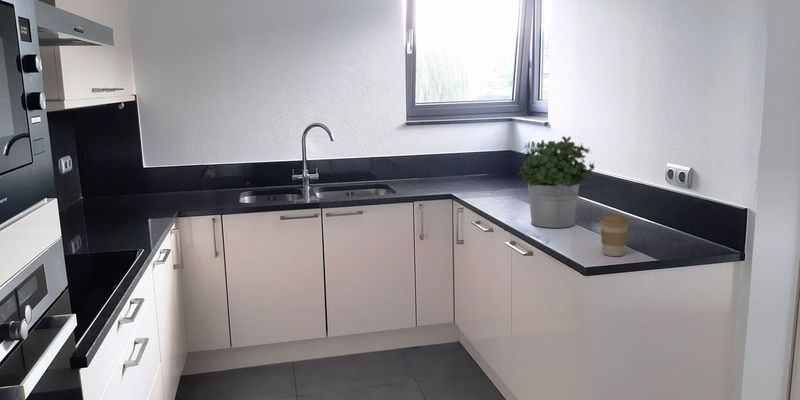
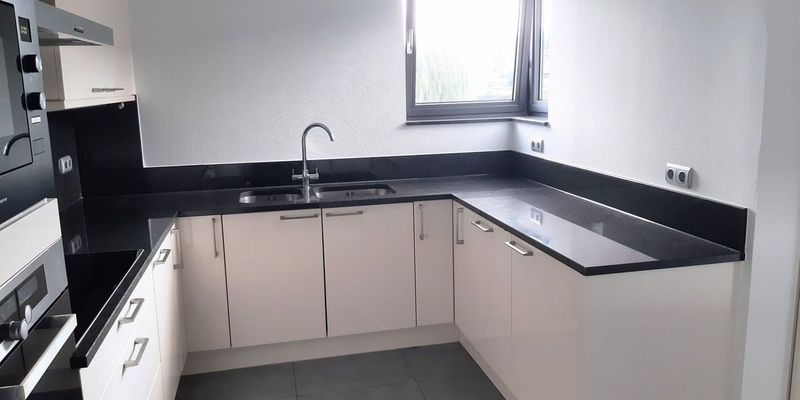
- potted plant [518,135,596,229]
- coffee cup [599,213,631,257]
